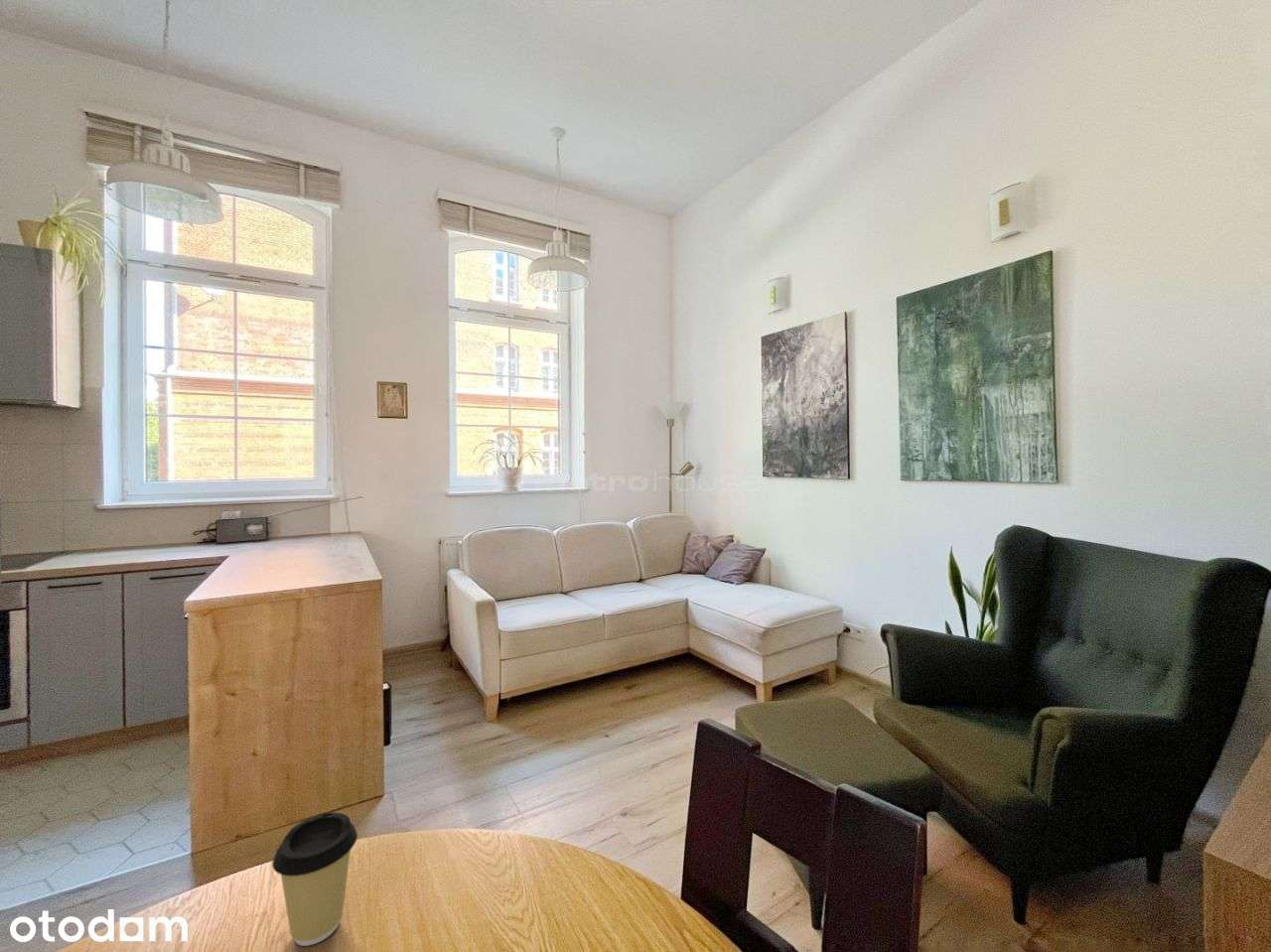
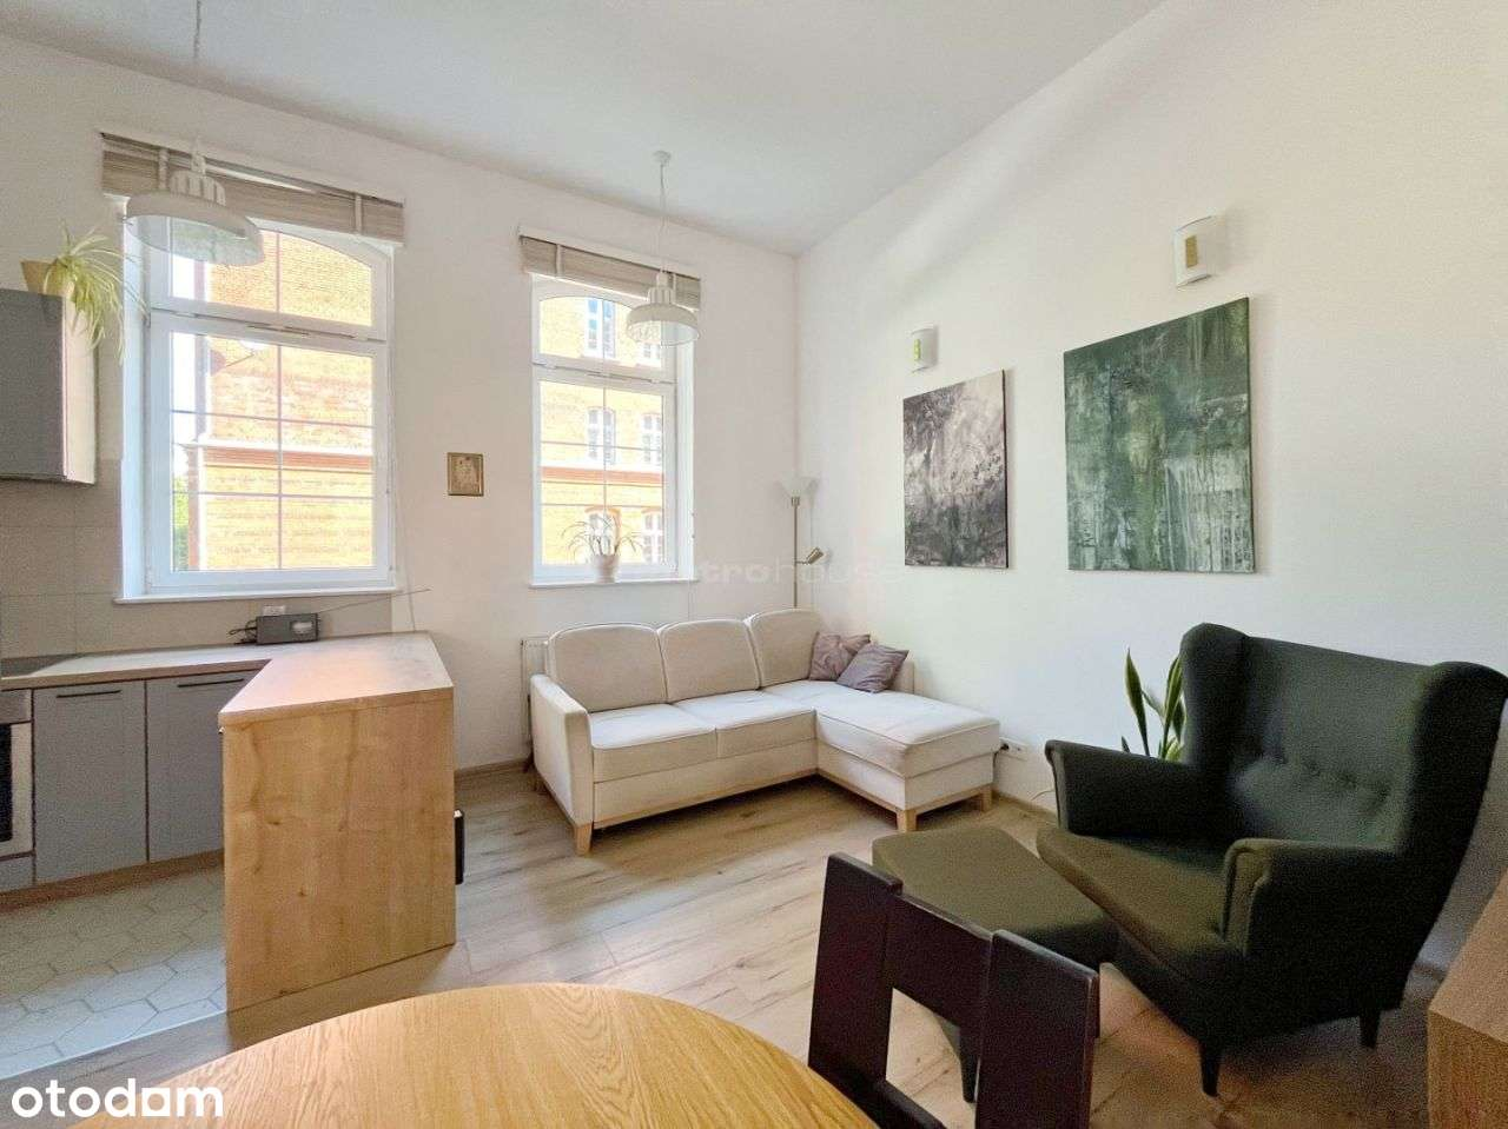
- coffee cup [271,811,358,947]
